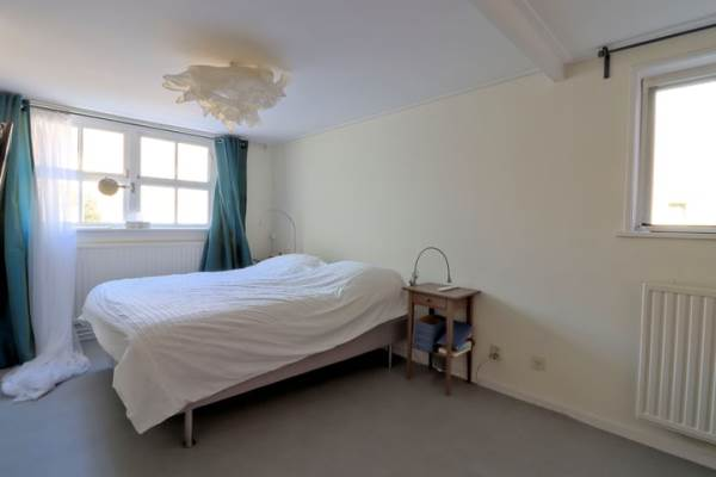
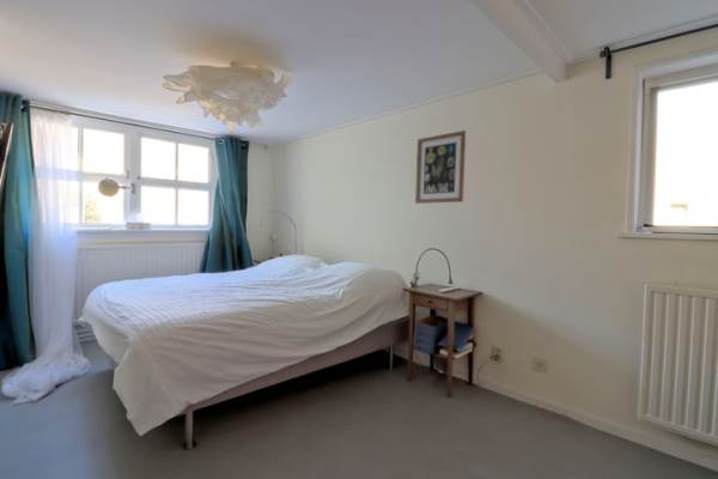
+ wall art [414,129,467,205]
